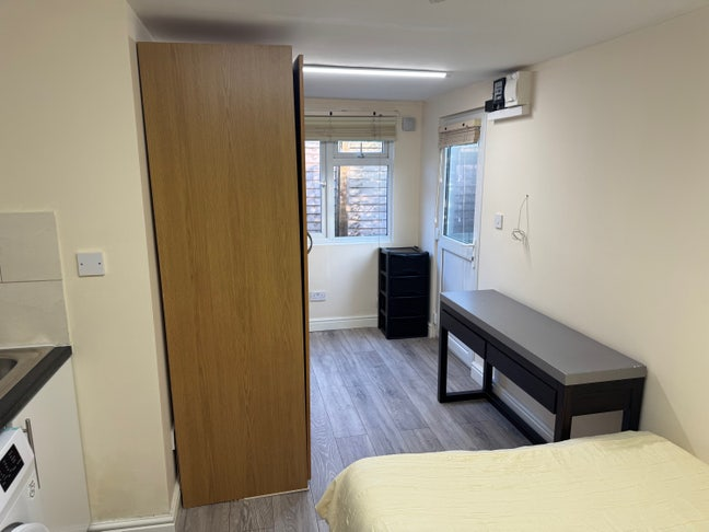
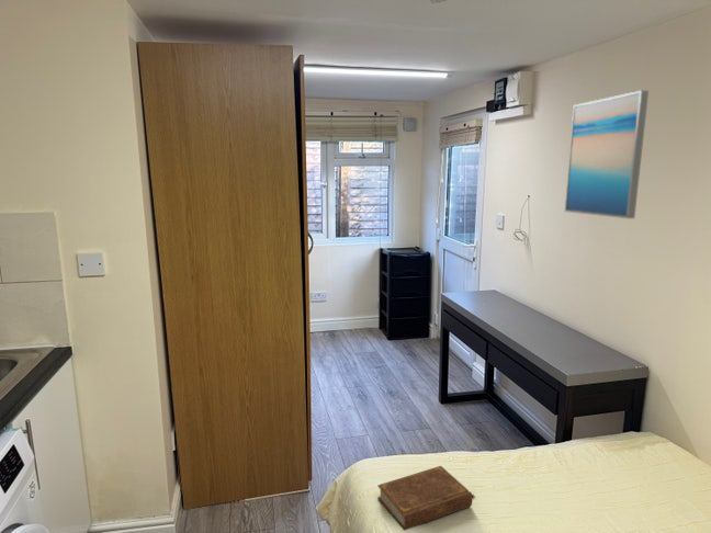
+ wall art [564,89,650,219]
+ book [376,465,476,532]
